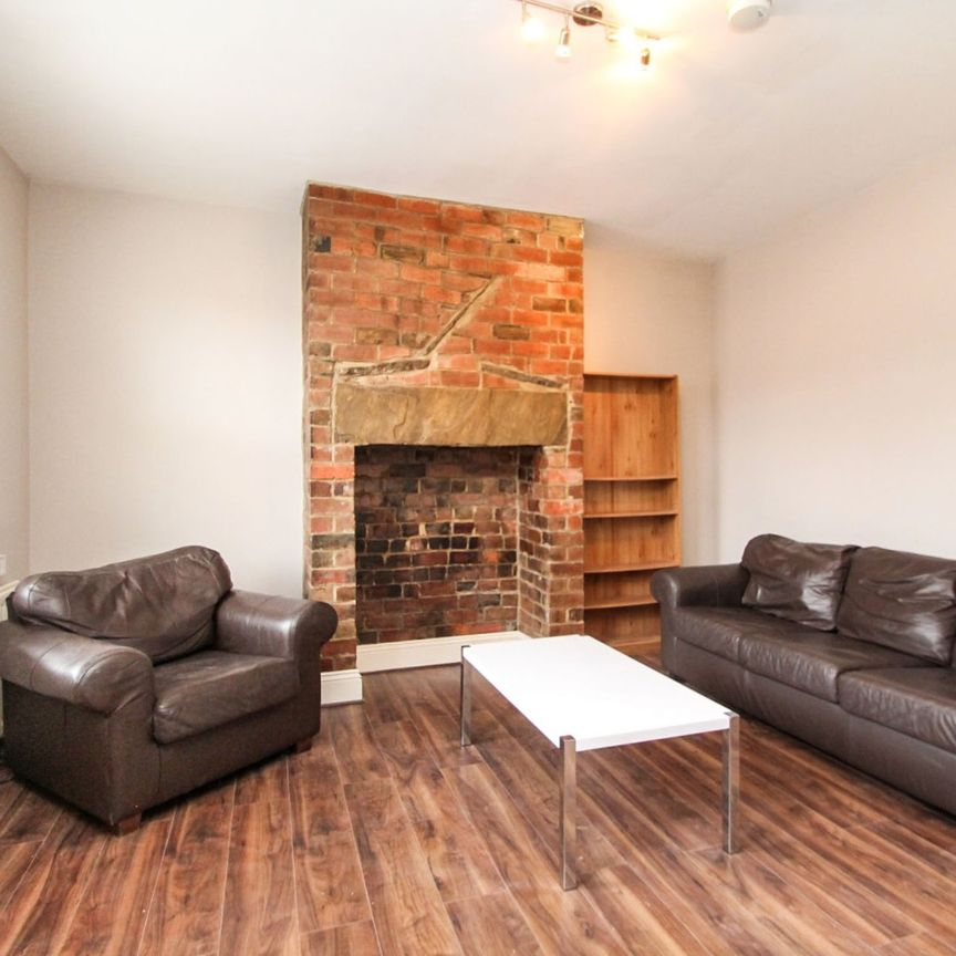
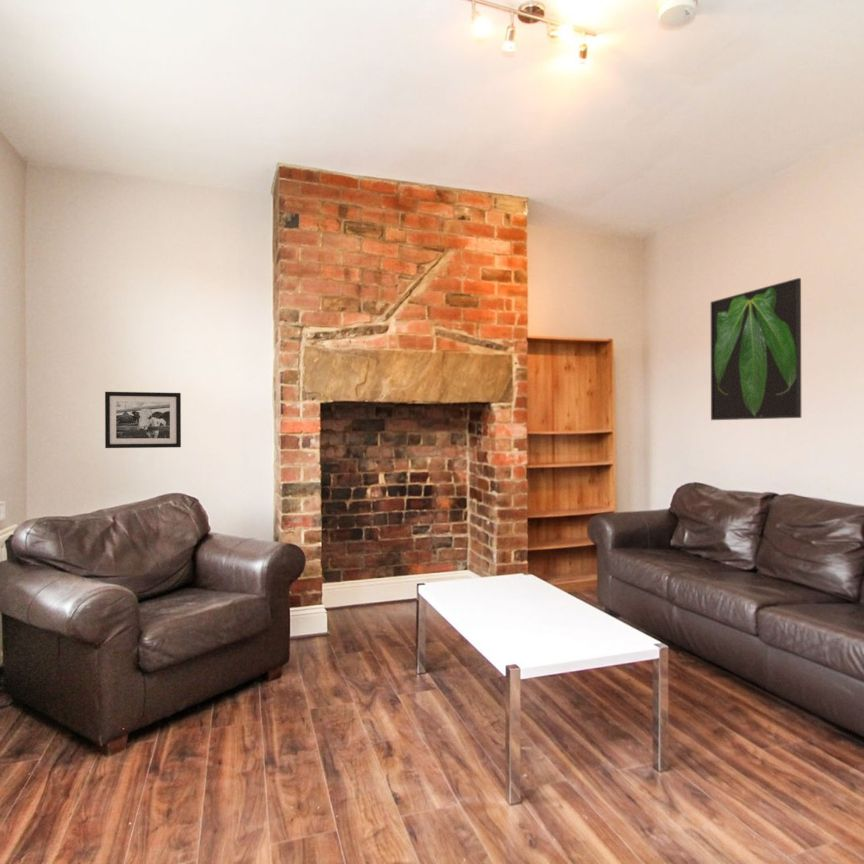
+ picture frame [104,391,182,449]
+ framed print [710,277,802,421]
